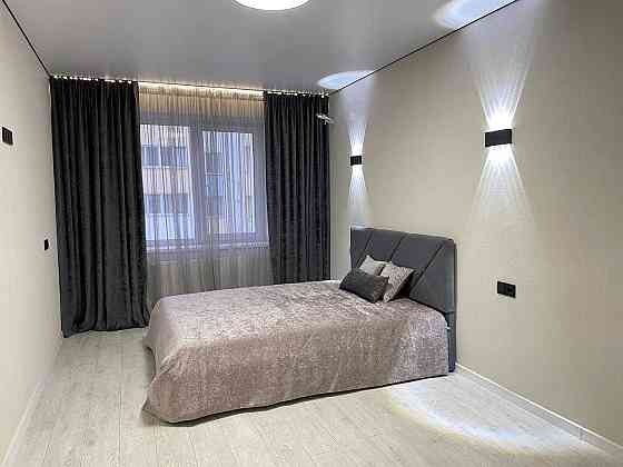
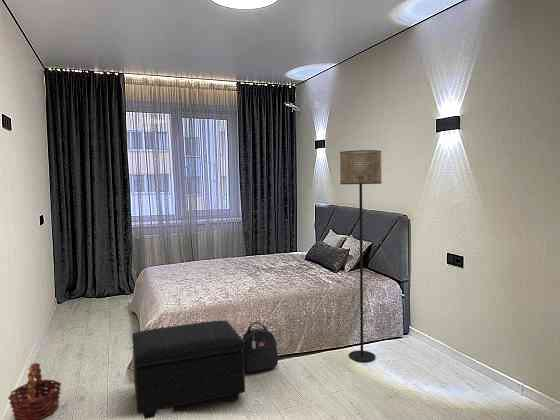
+ footstool [131,319,246,420]
+ basket [7,362,62,420]
+ backpack [242,321,279,374]
+ floor lamp [339,149,382,363]
